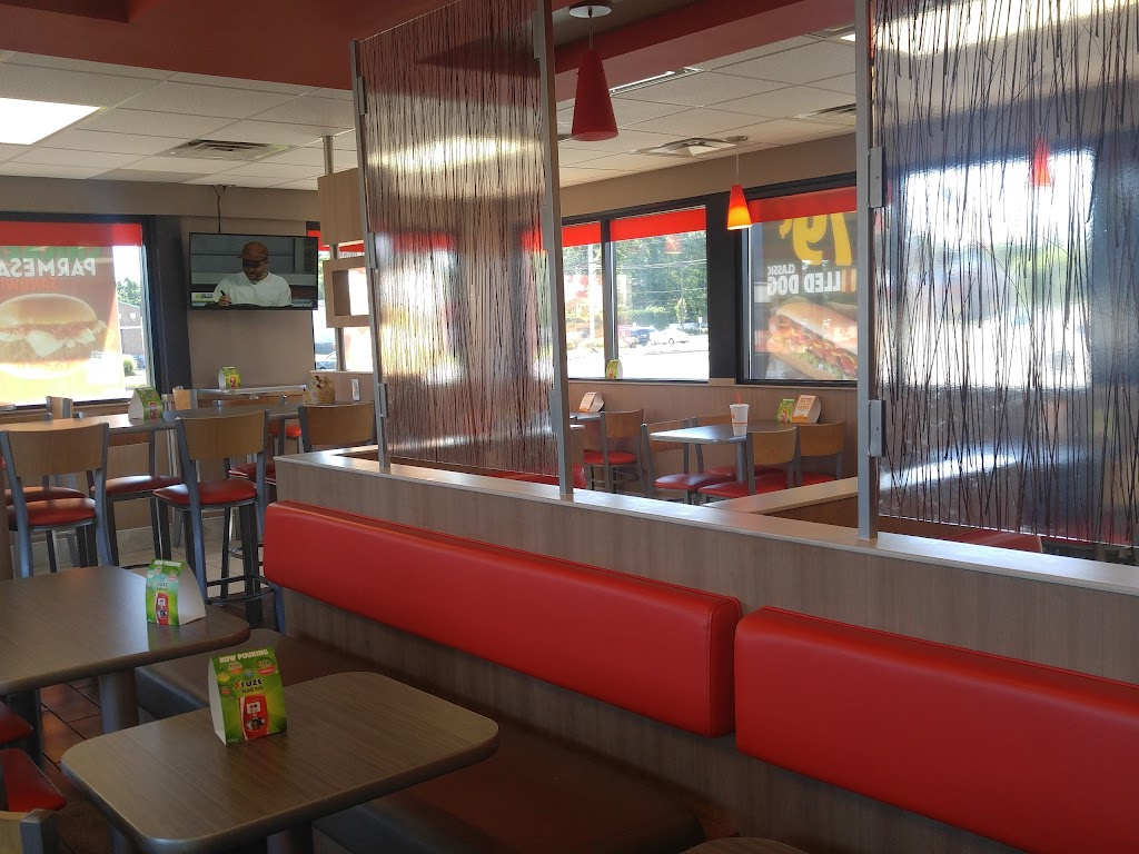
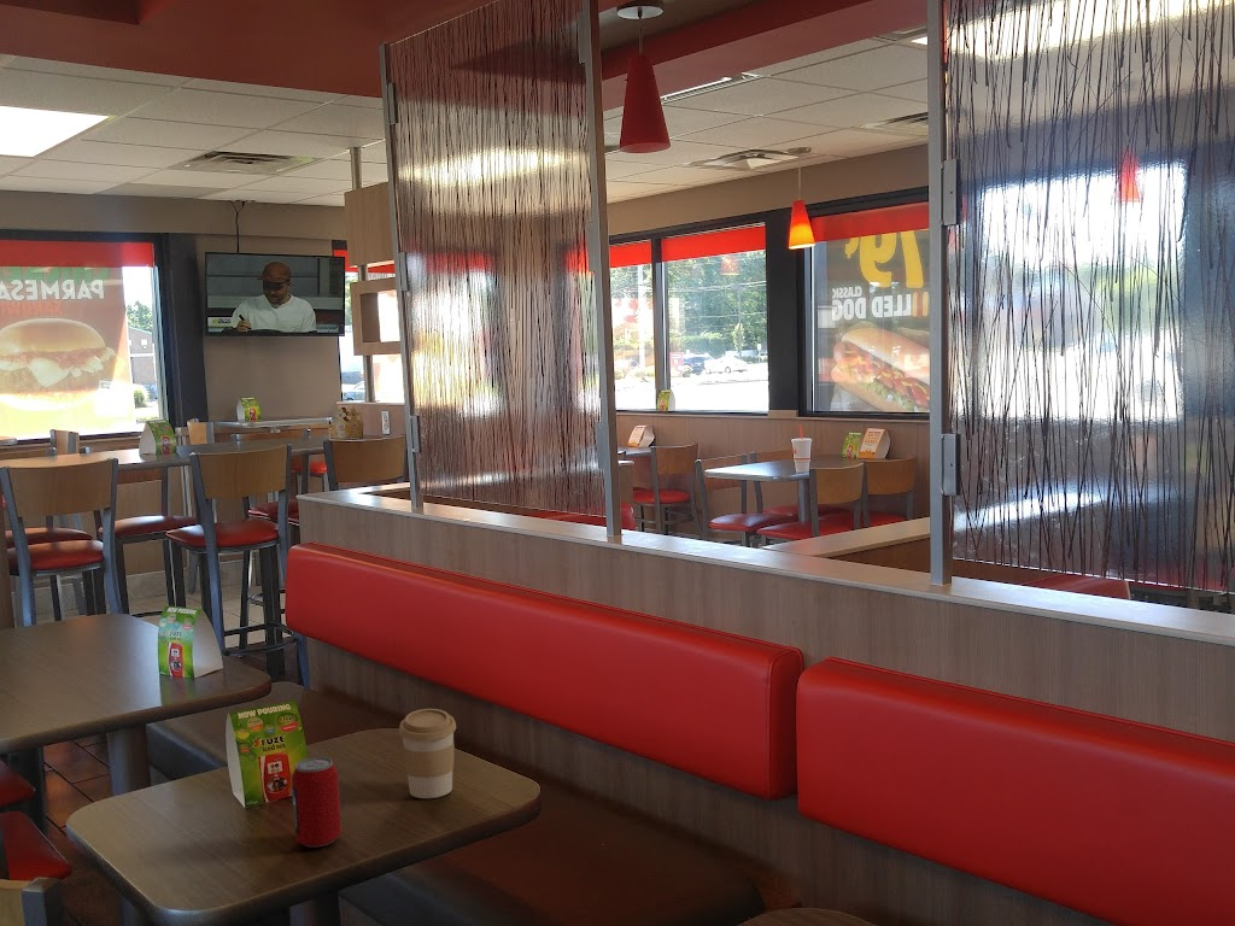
+ coffee cup [398,708,457,799]
+ beverage can [291,756,343,849]
